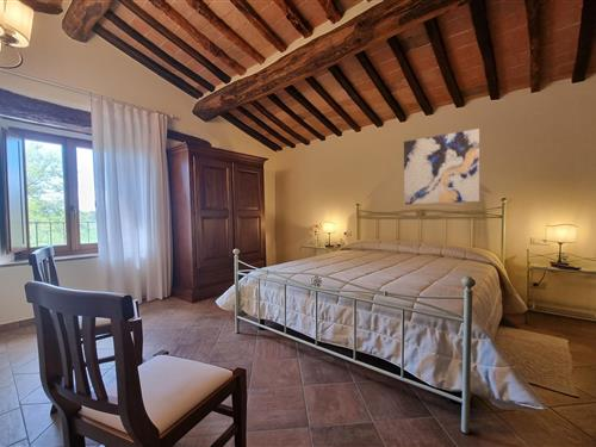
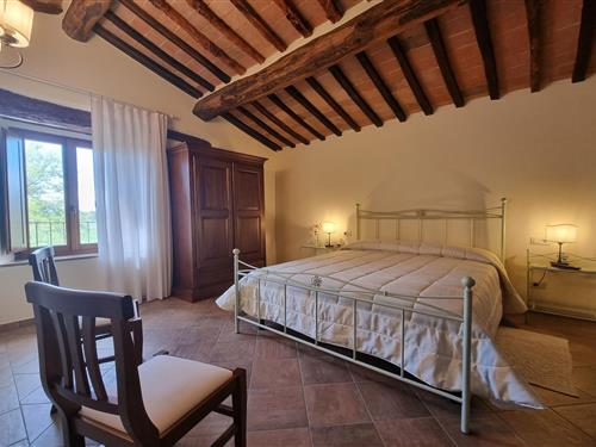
- wall art [403,128,480,205]
